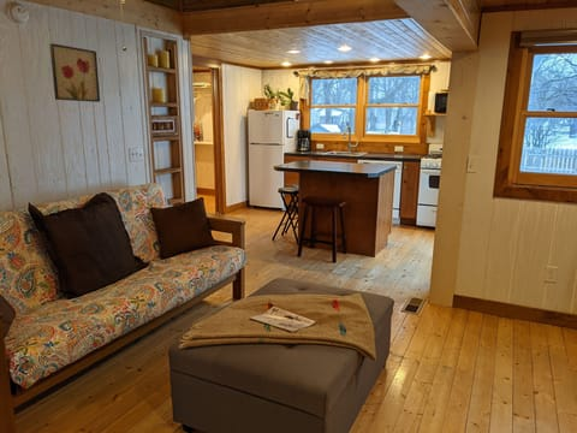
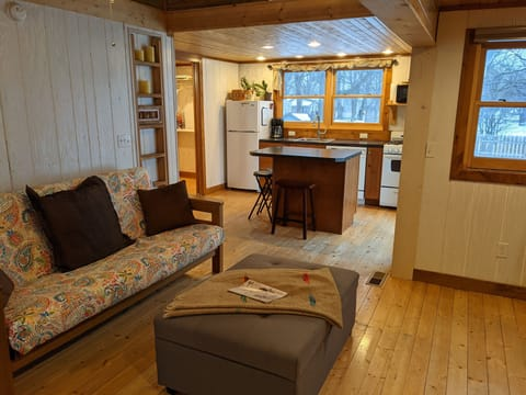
- wall art [48,42,101,103]
